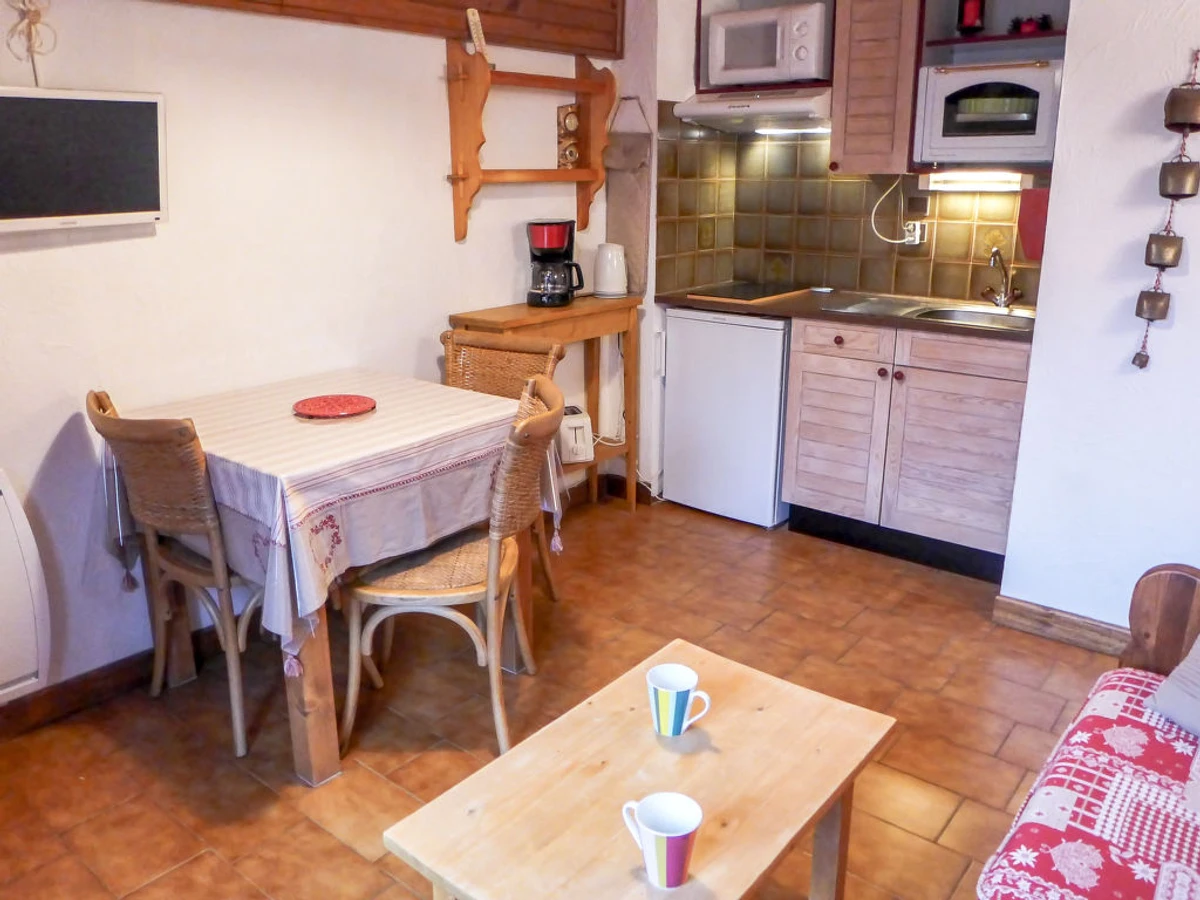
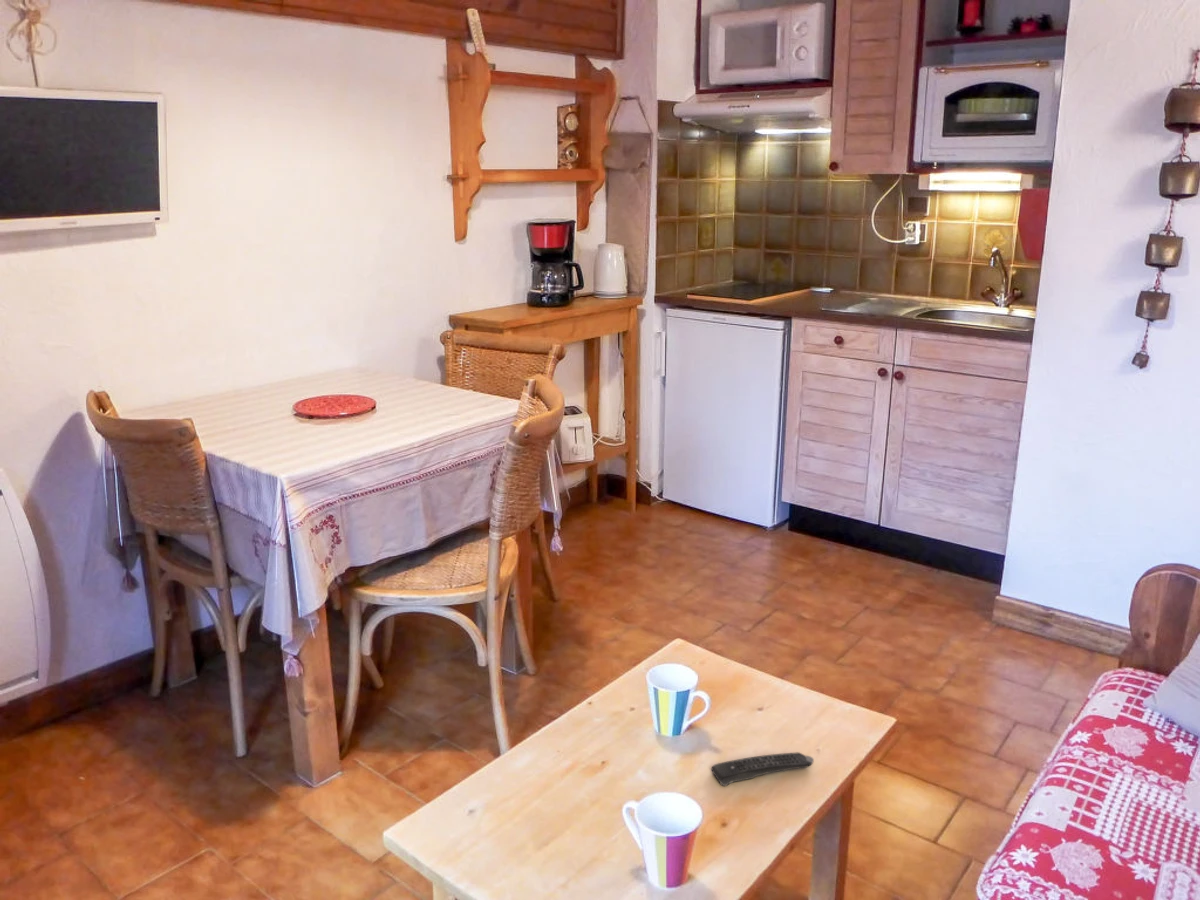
+ remote control [710,751,815,787]
